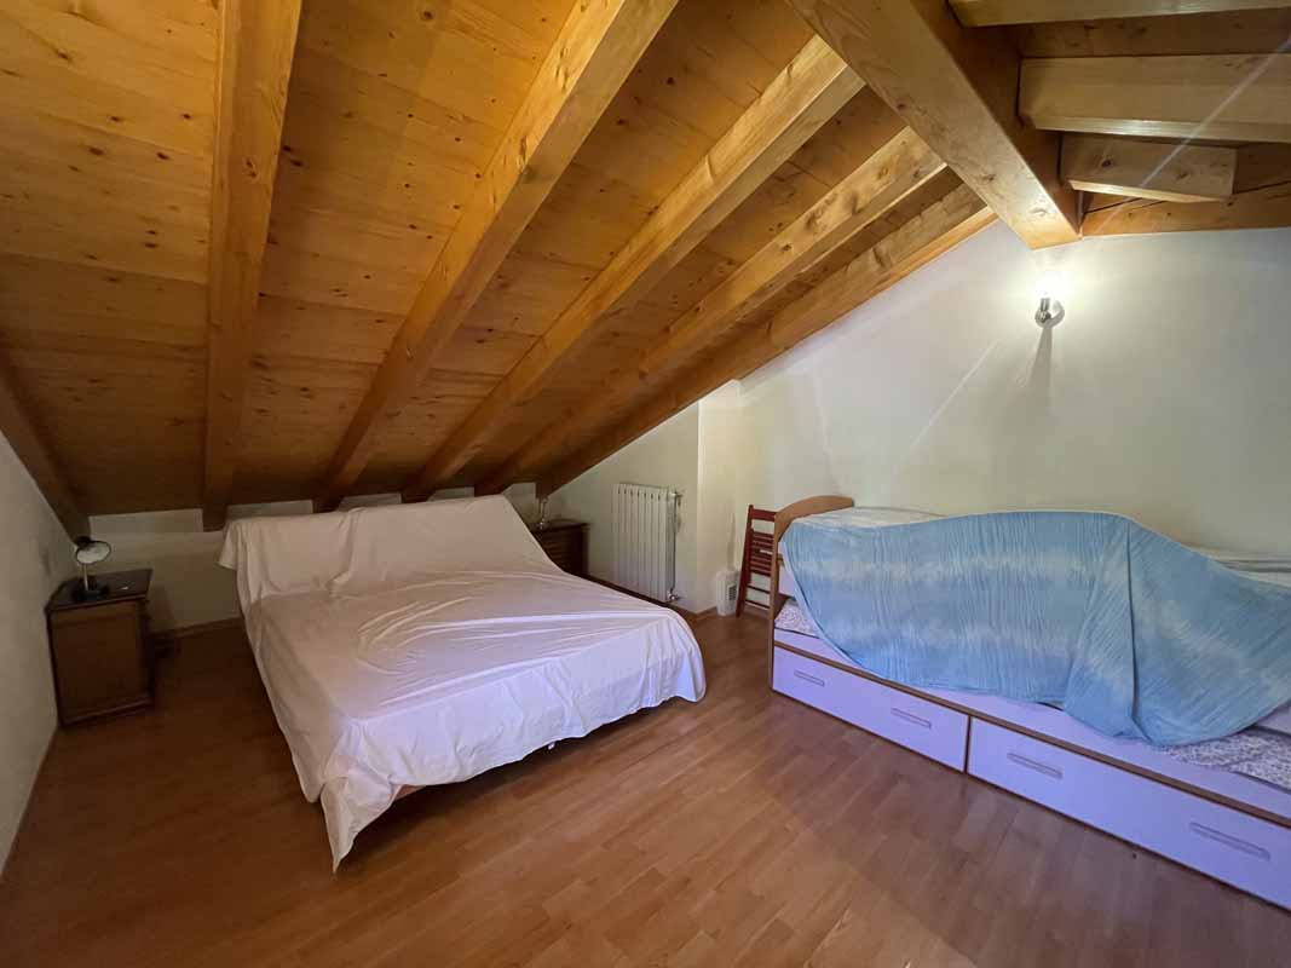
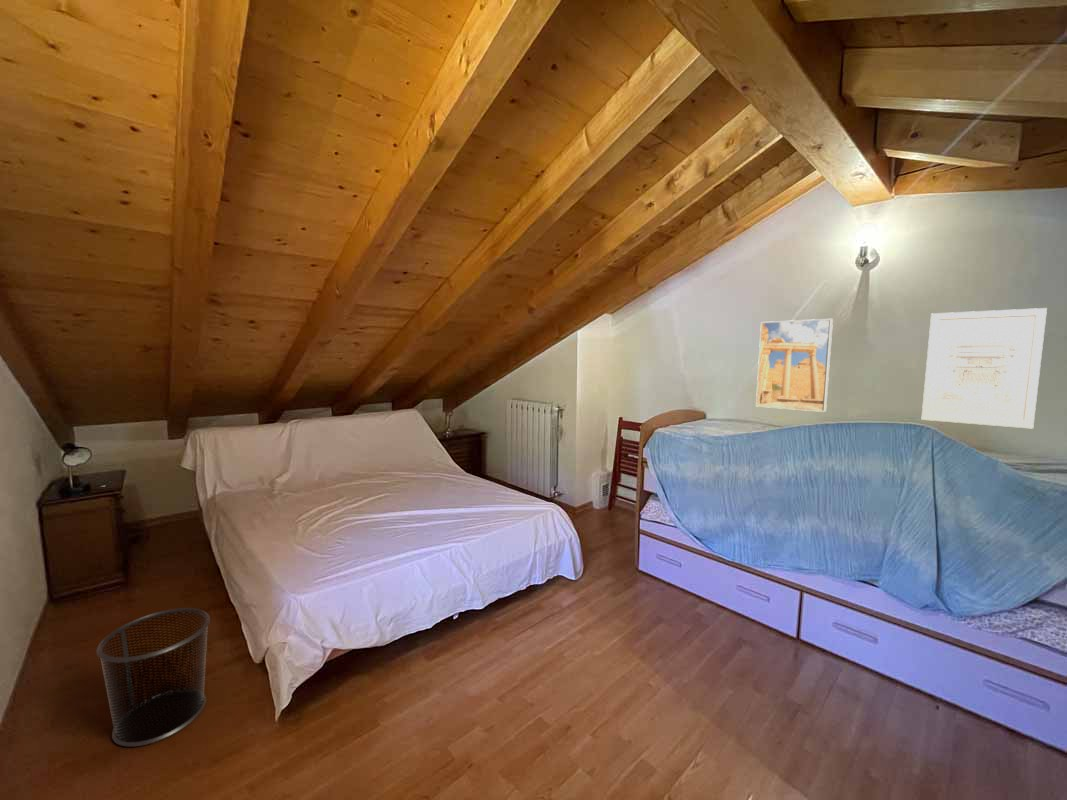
+ waste bin [96,607,211,747]
+ wall art [920,307,1048,430]
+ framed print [755,318,834,413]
